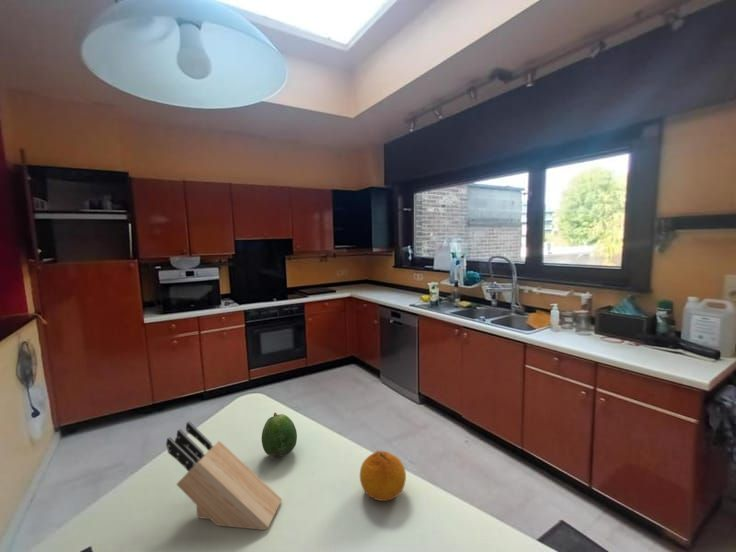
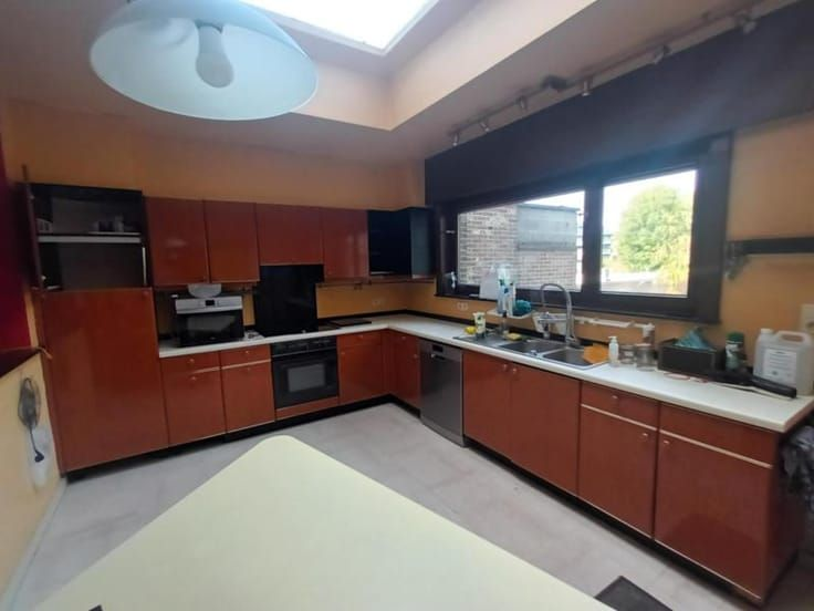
- fruit [261,412,298,458]
- fruit [359,450,407,502]
- knife block [165,420,283,531]
